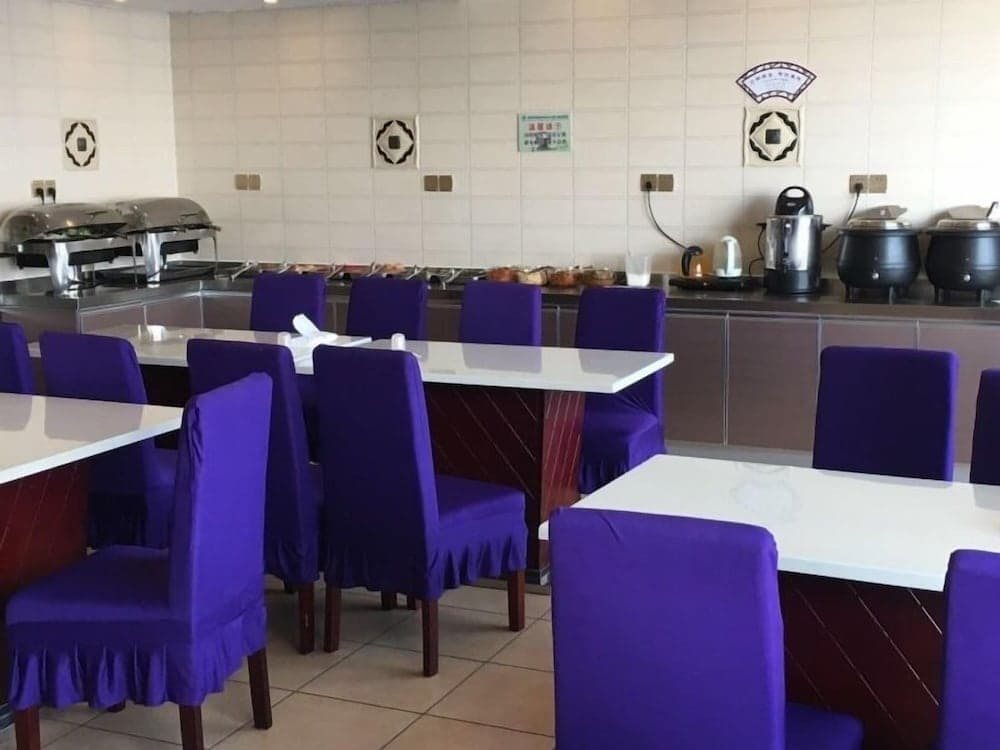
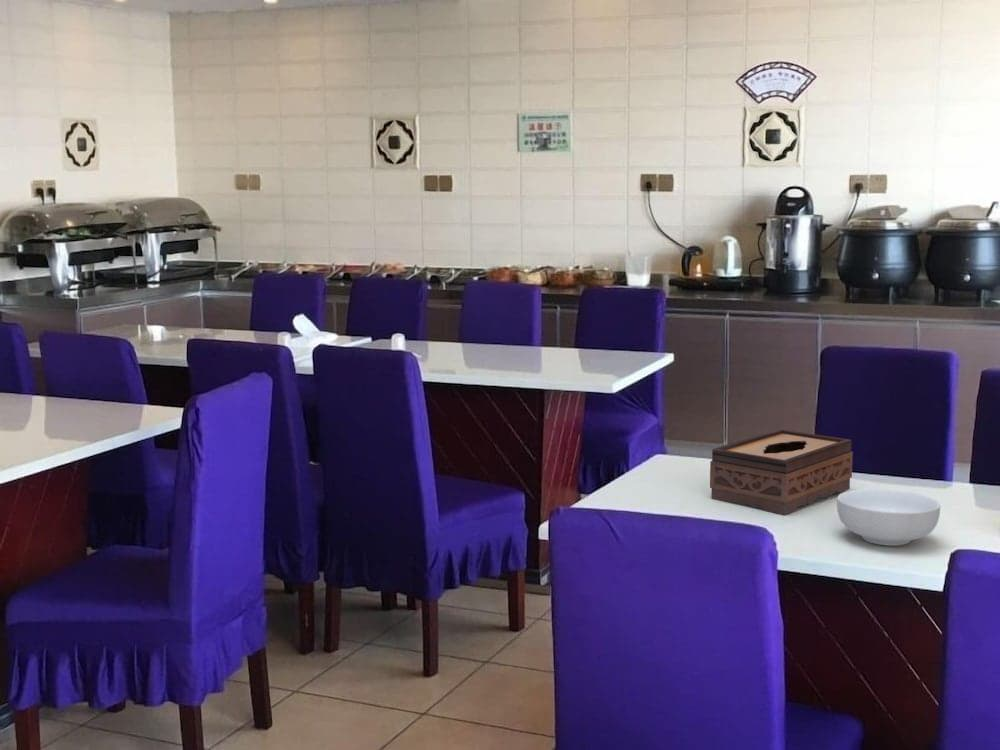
+ cereal bowl [836,488,941,547]
+ tissue box [709,428,854,516]
